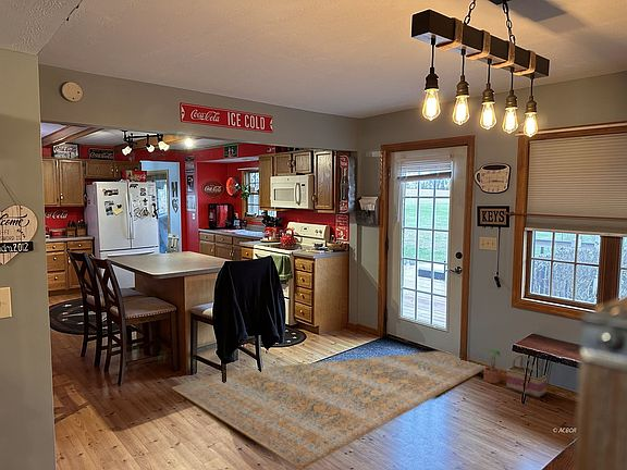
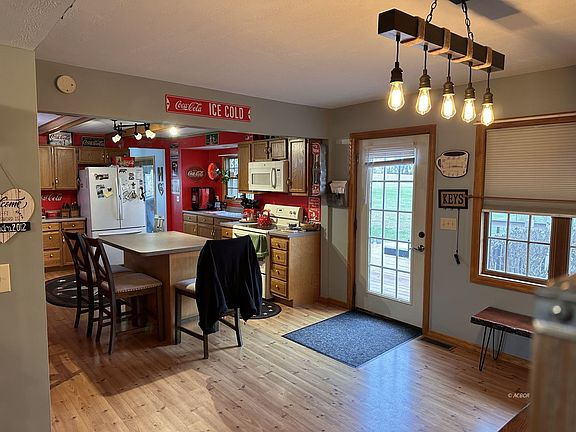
- potted plant [482,348,502,384]
- rug [170,350,487,470]
- basket [505,354,549,398]
